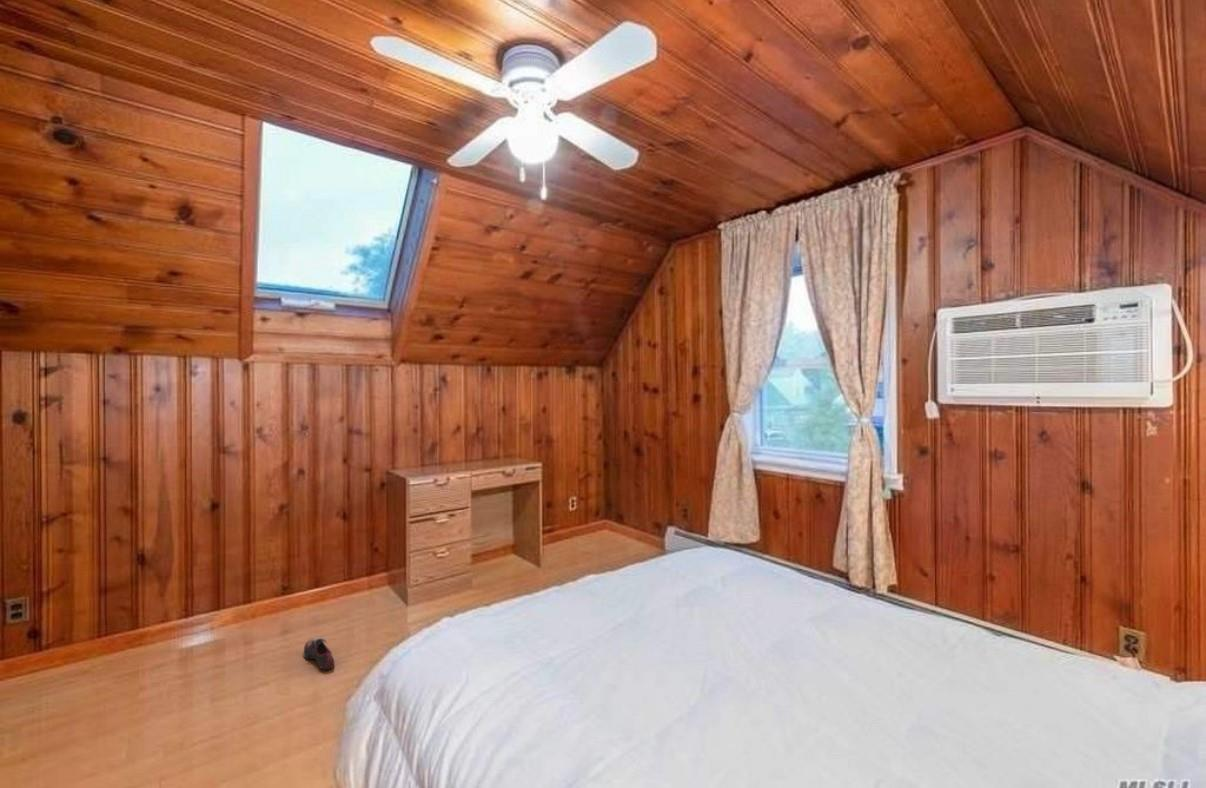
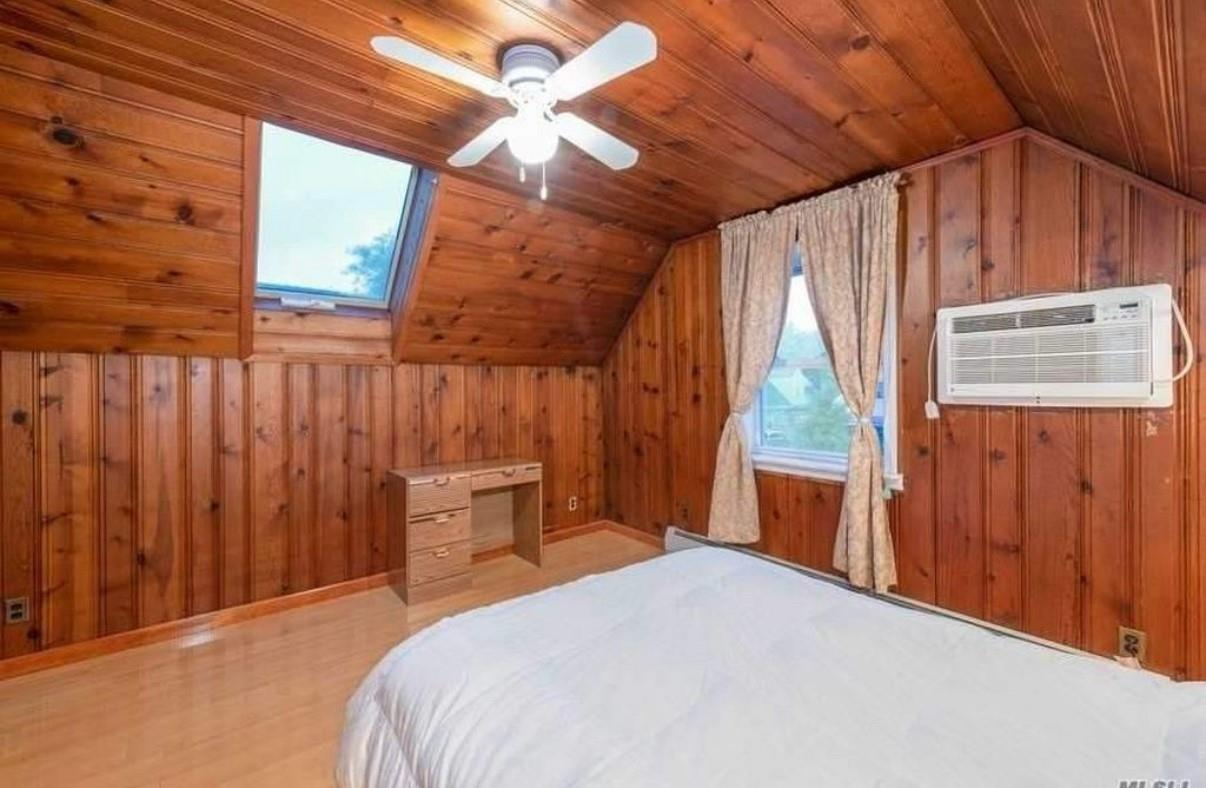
- shoe [303,636,336,671]
